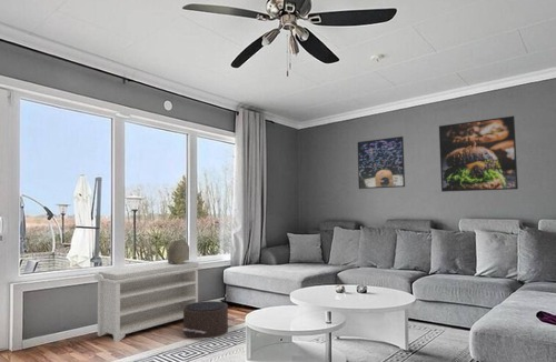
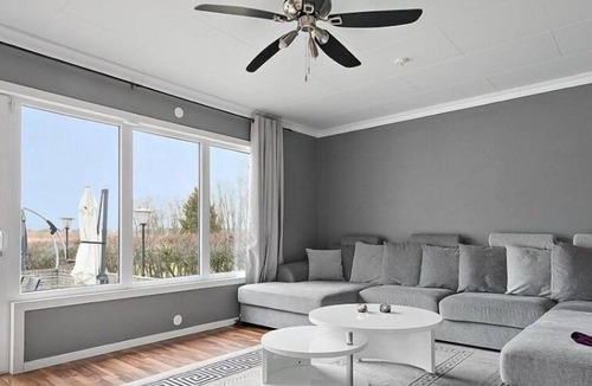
- ceramic vessel [167,238,190,264]
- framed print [438,115,519,193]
- pouf [181,300,236,339]
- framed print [357,135,406,190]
- bench [93,260,202,343]
